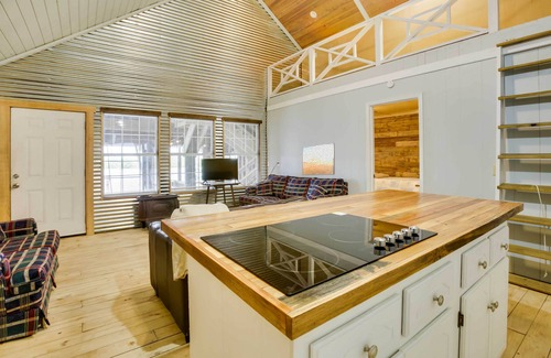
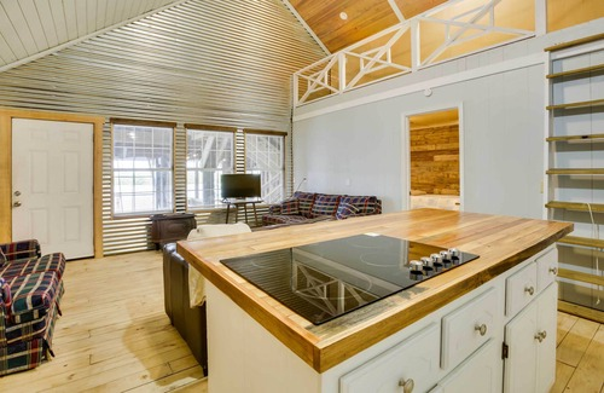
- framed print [301,142,336,176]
